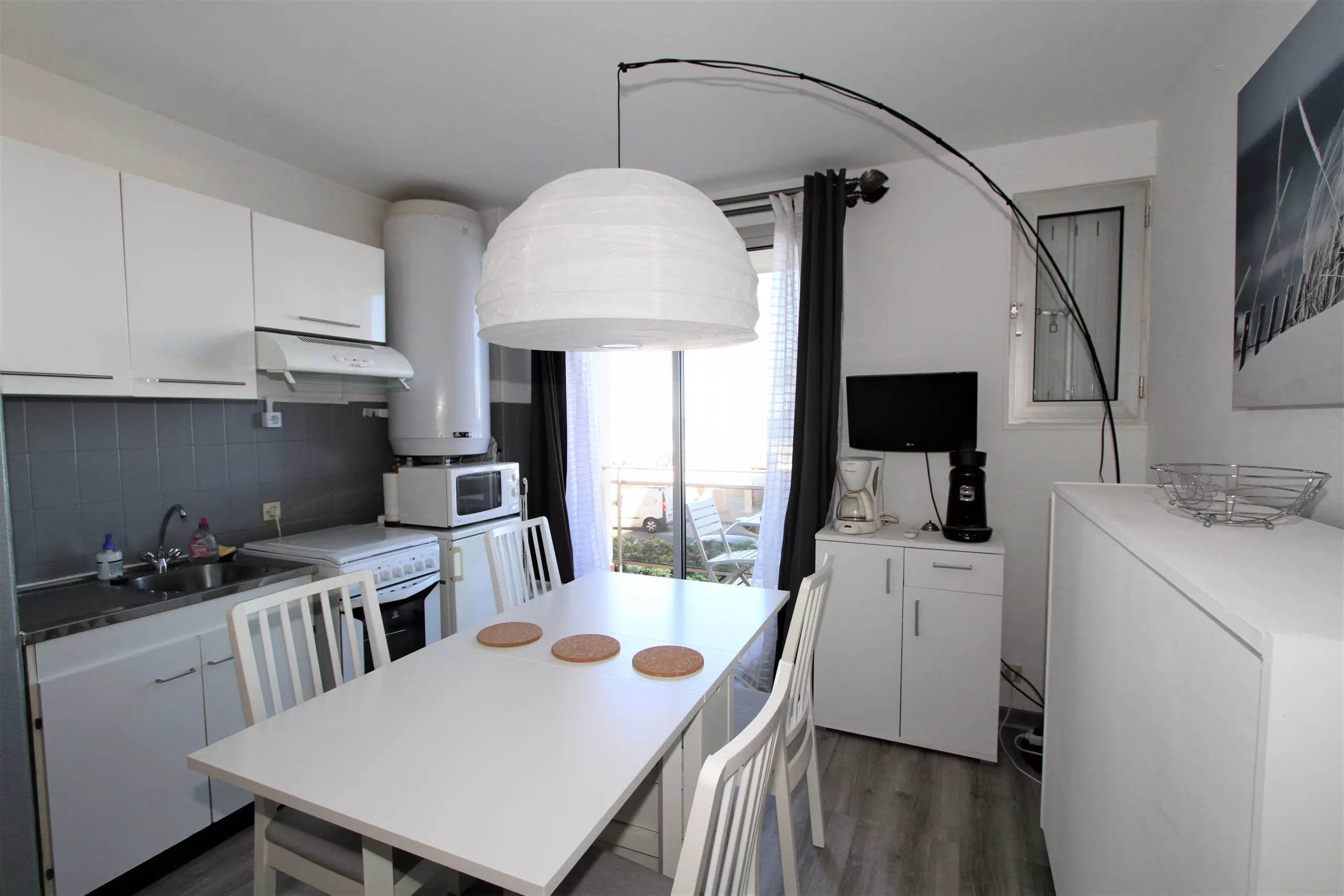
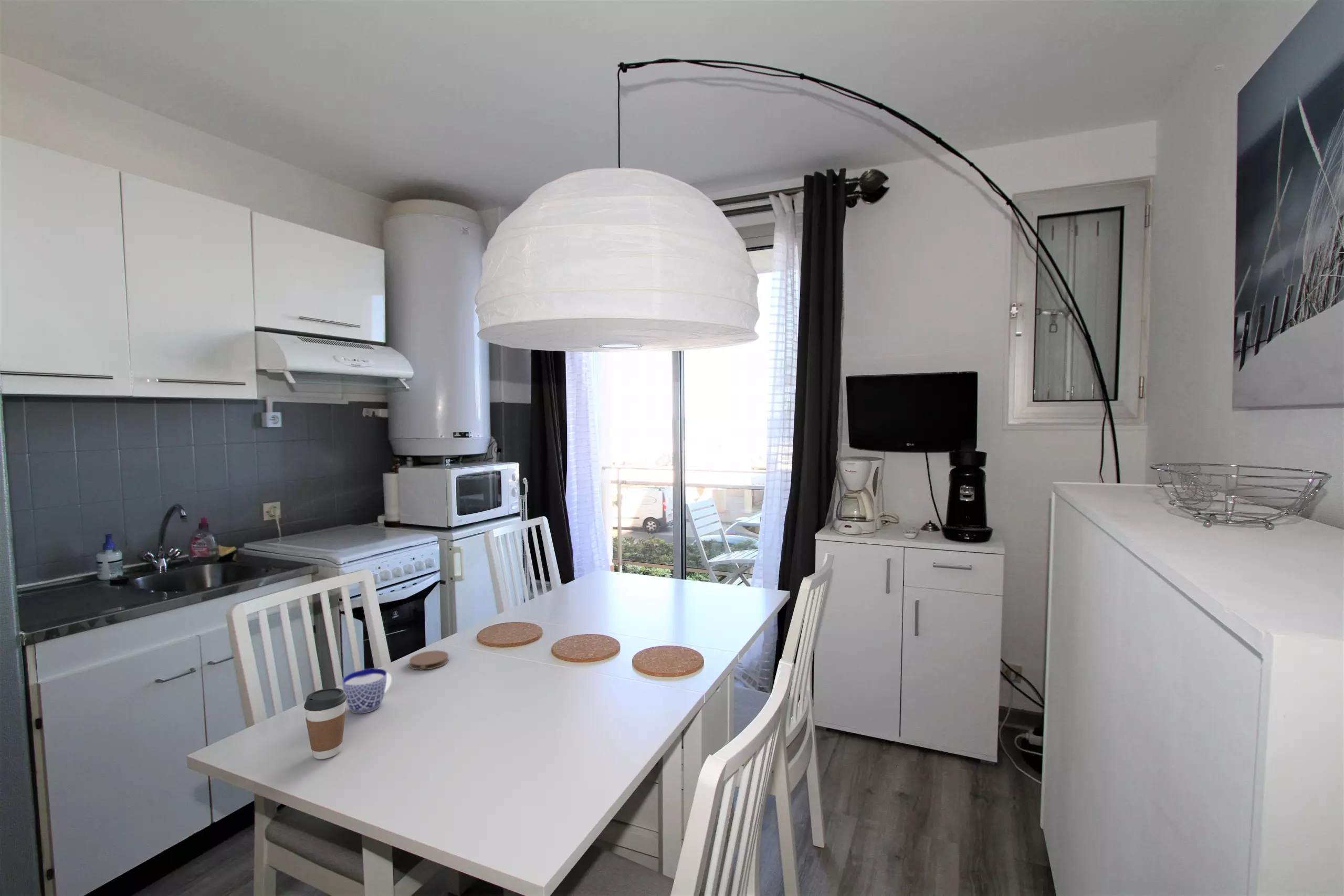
+ coffee cup [303,688,347,760]
+ cup [342,668,392,714]
+ coaster [408,650,449,671]
